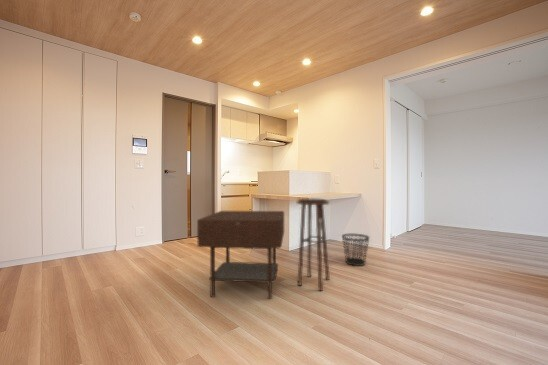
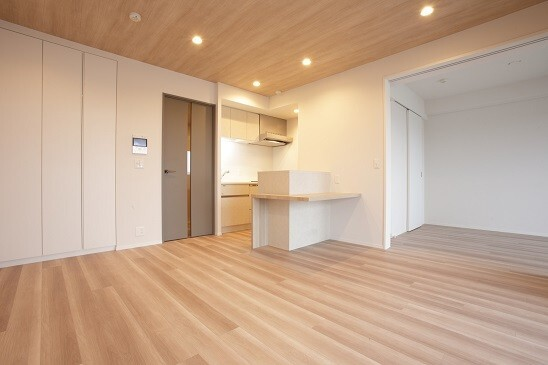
- wastebasket [341,233,370,267]
- stool [296,197,331,292]
- side table [196,210,285,300]
